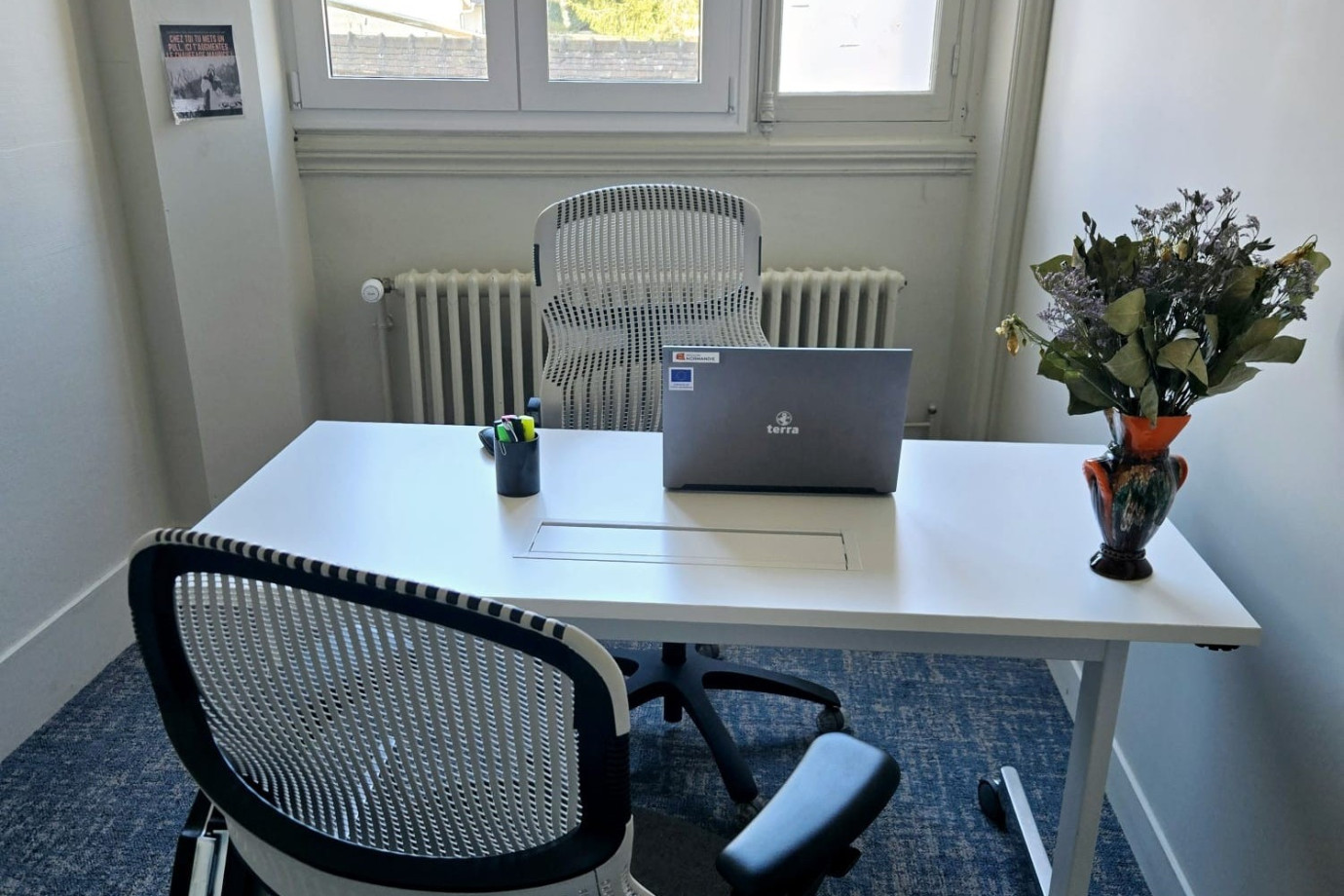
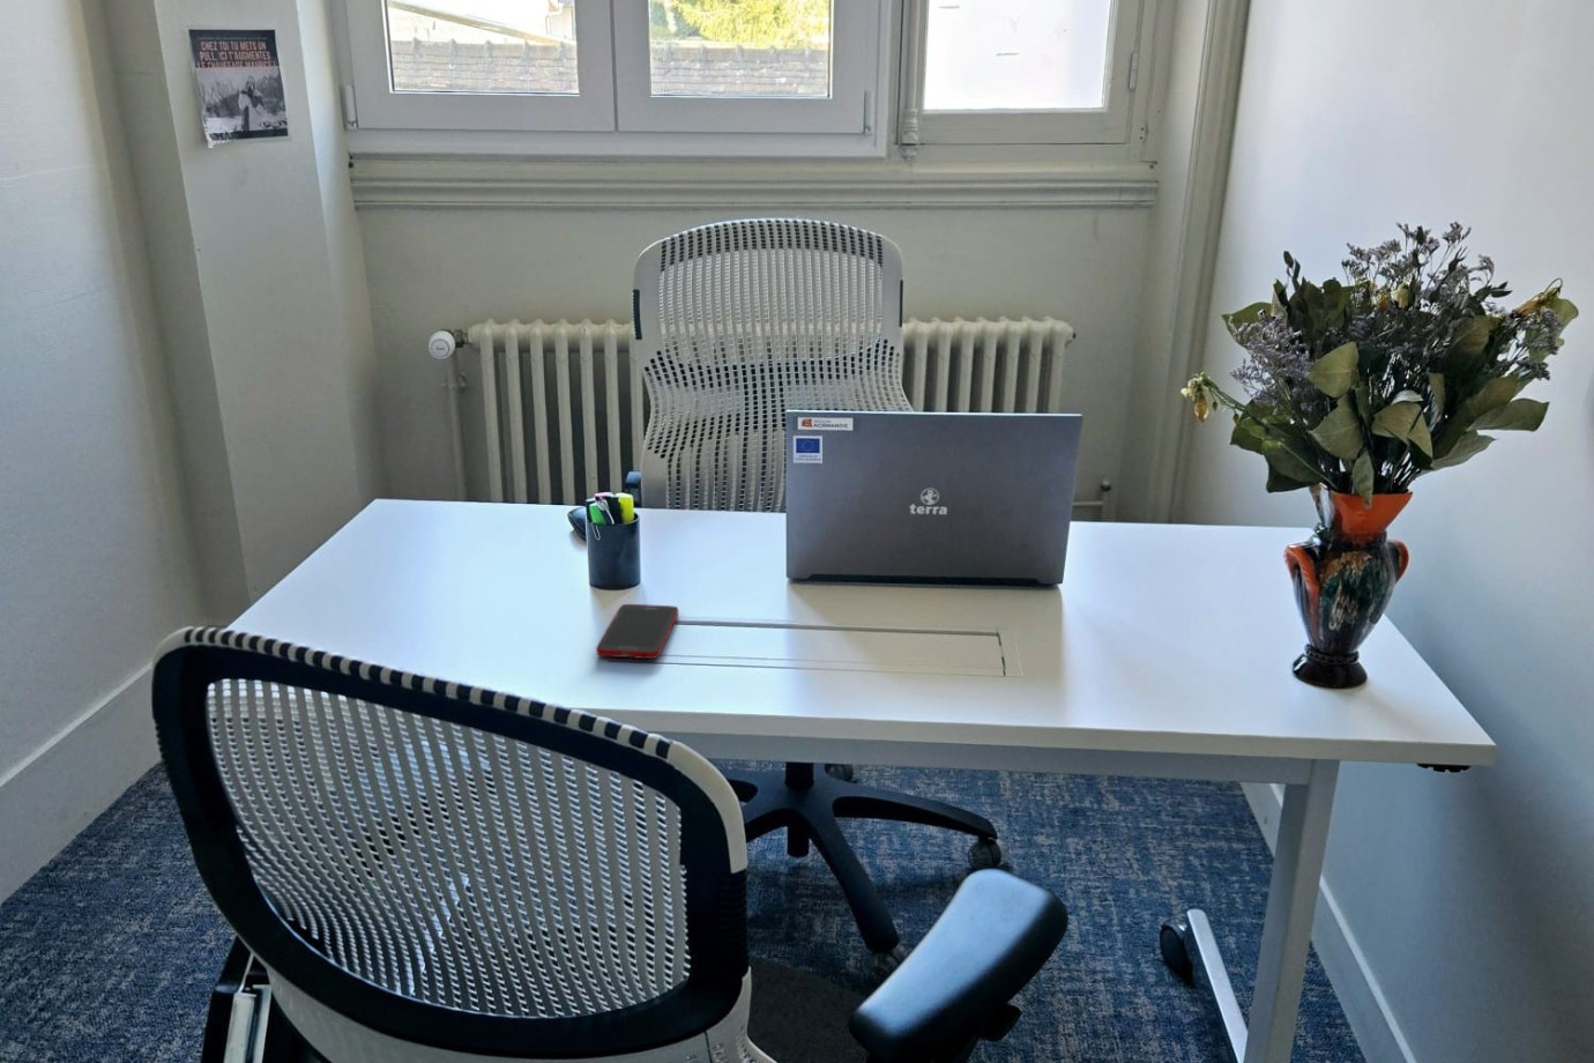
+ cell phone [595,603,680,660]
